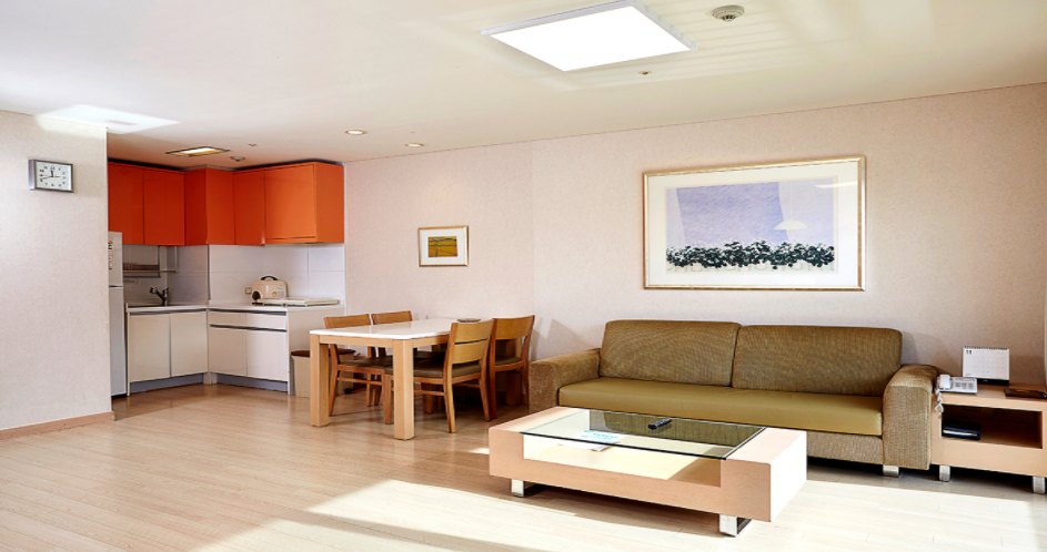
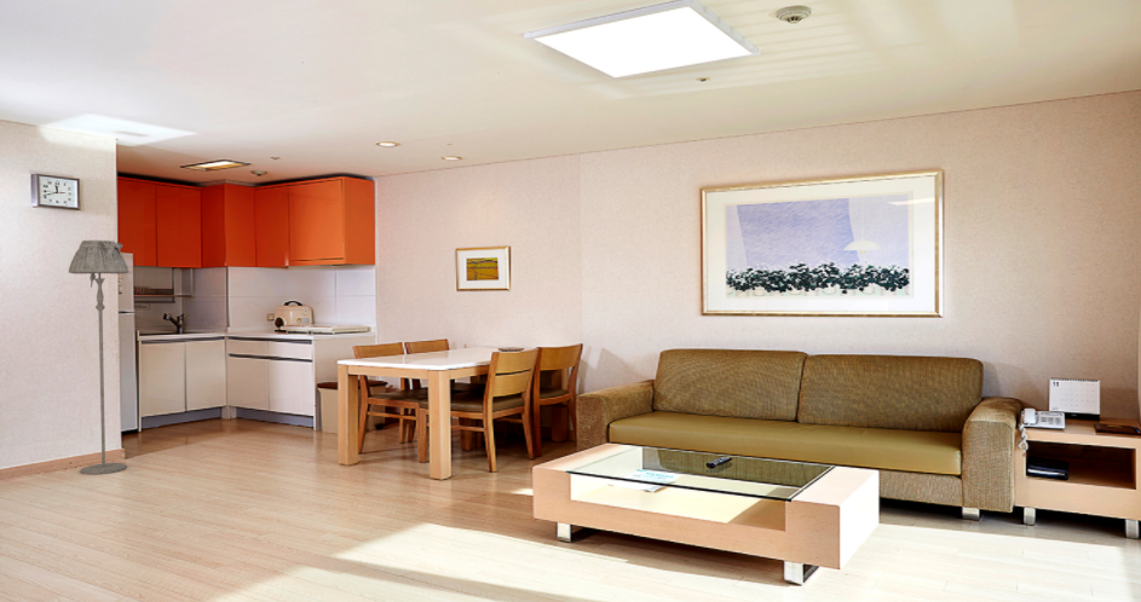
+ floor lamp [68,239,129,475]
